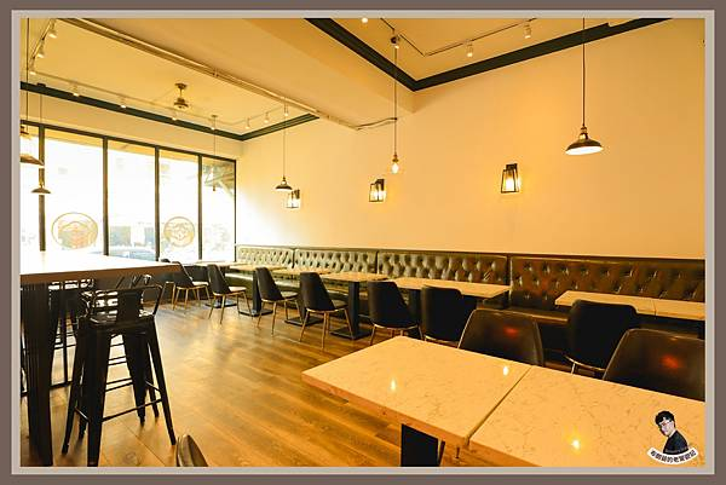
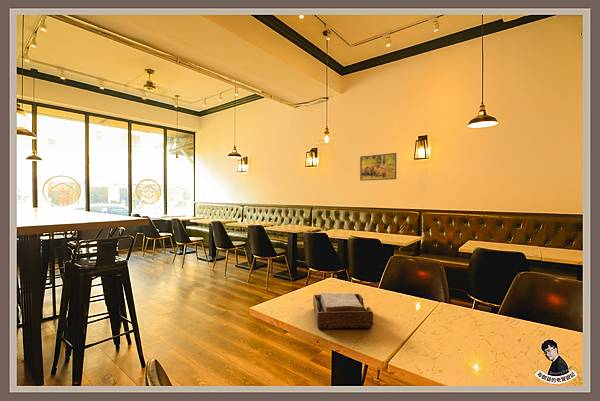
+ napkin holder [312,291,374,330]
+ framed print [359,152,397,182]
